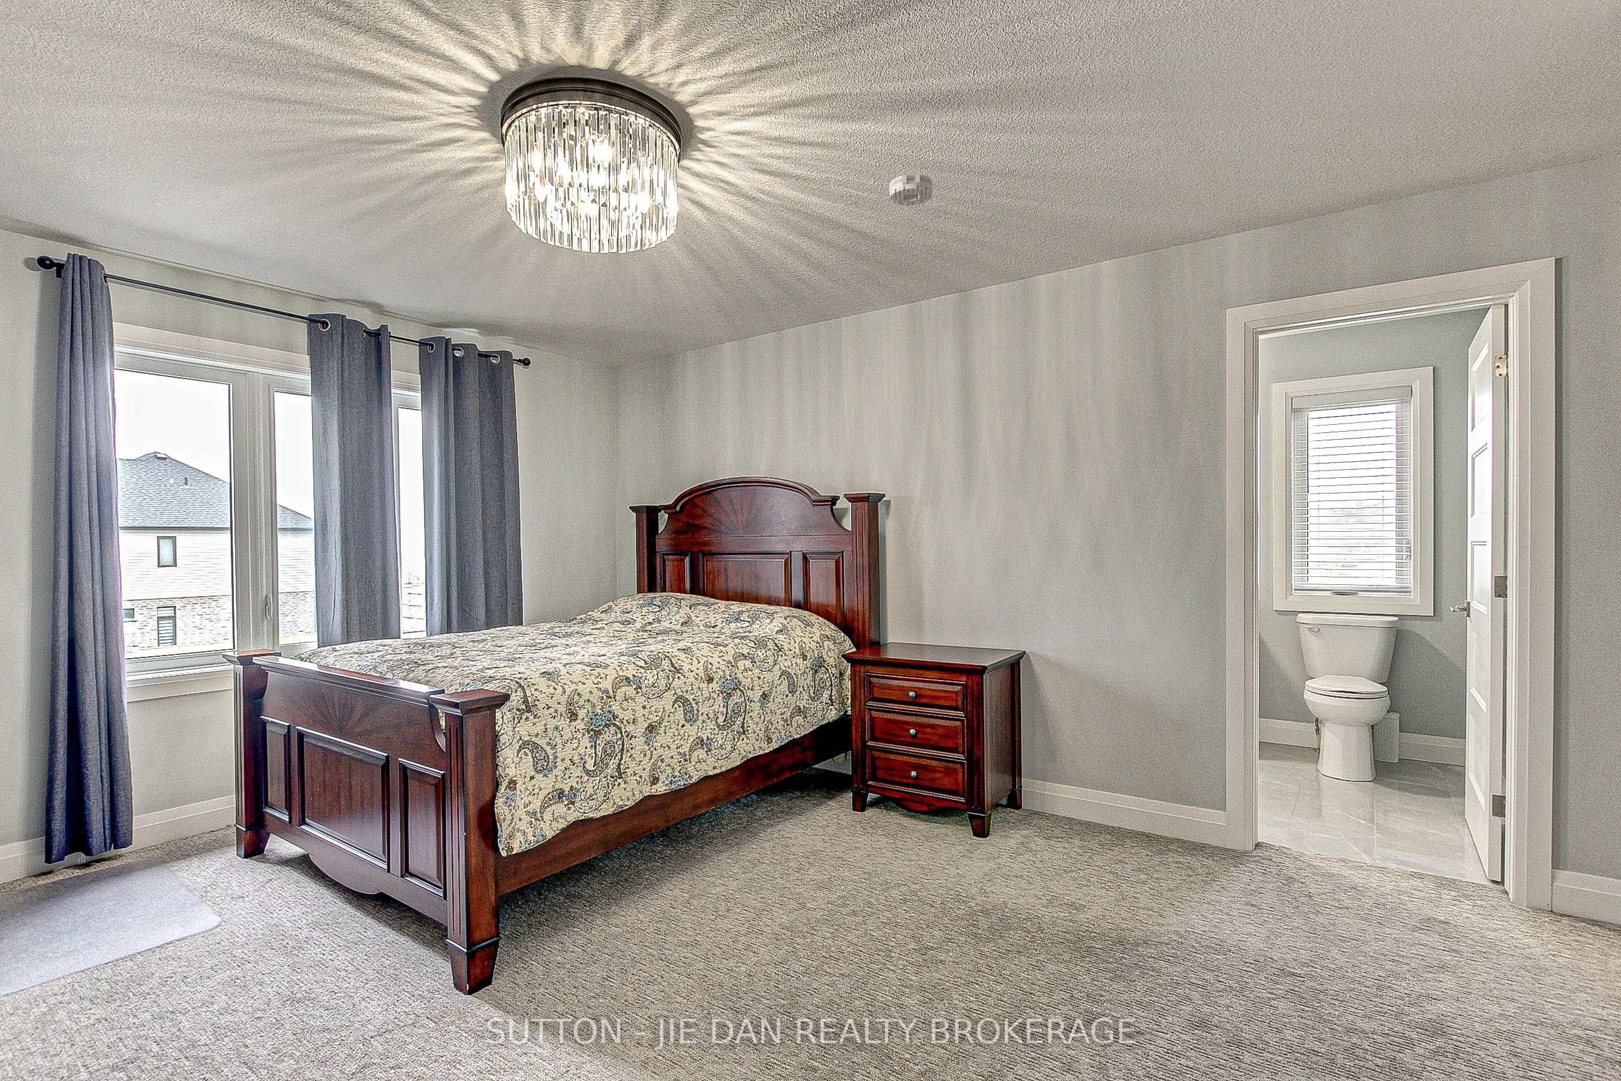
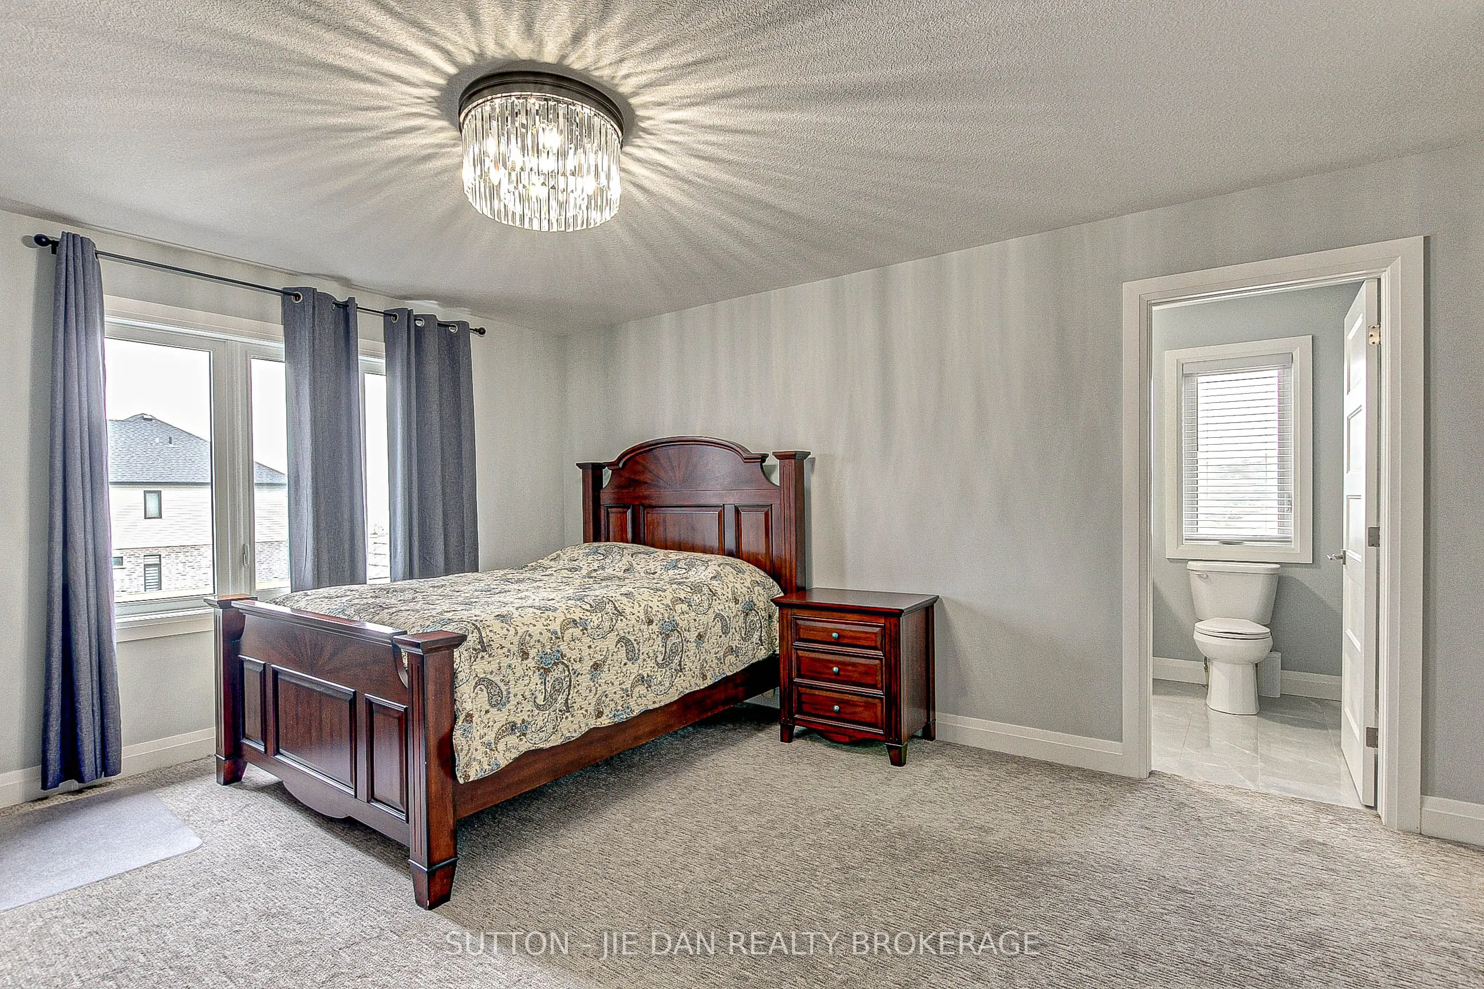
- smoke detector [889,173,934,206]
